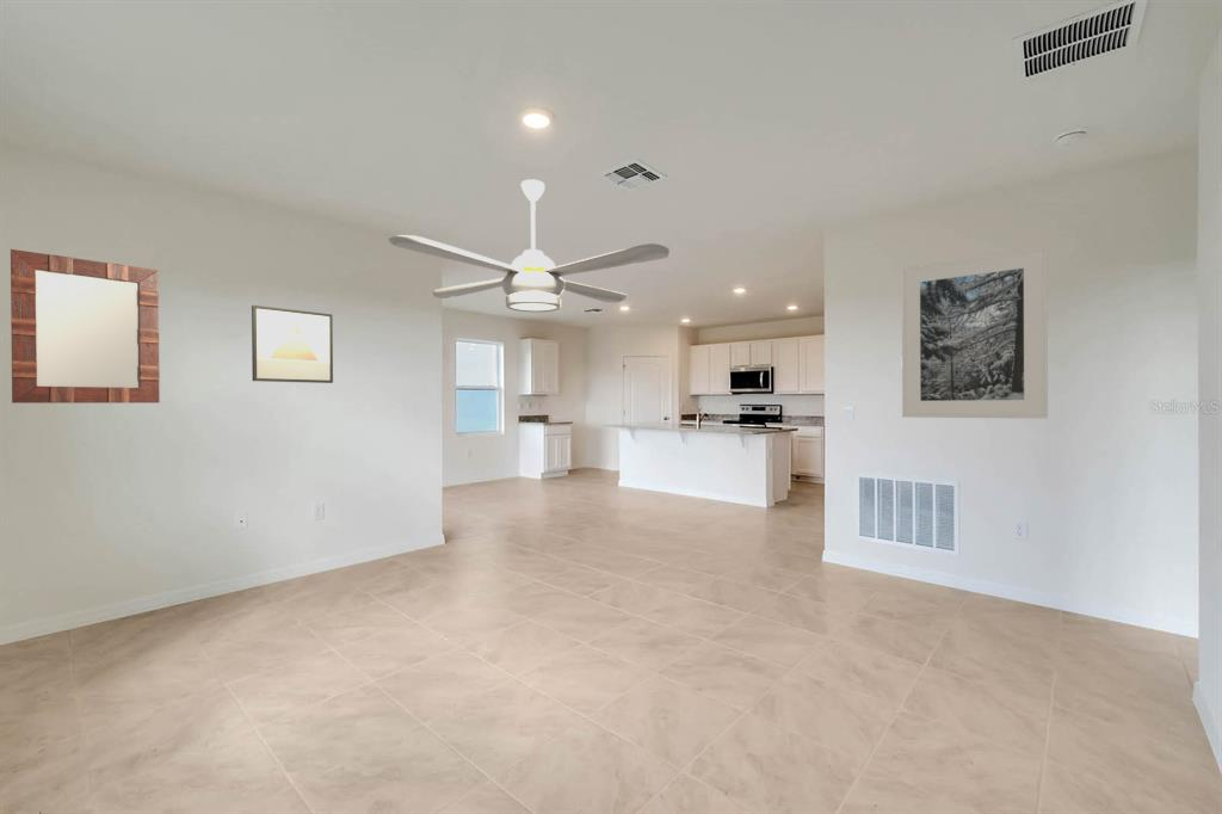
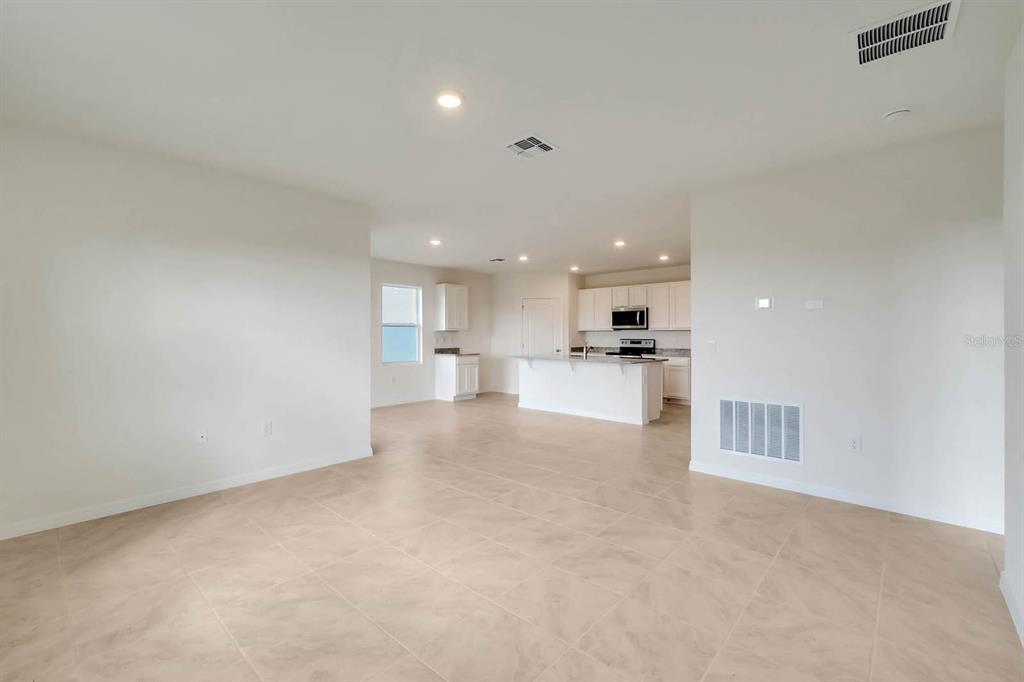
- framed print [901,245,1049,420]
- wall art [251,304,334,384]
- ceiling fan [388,178,671,313]
- home mirror [10,248,161,405]
